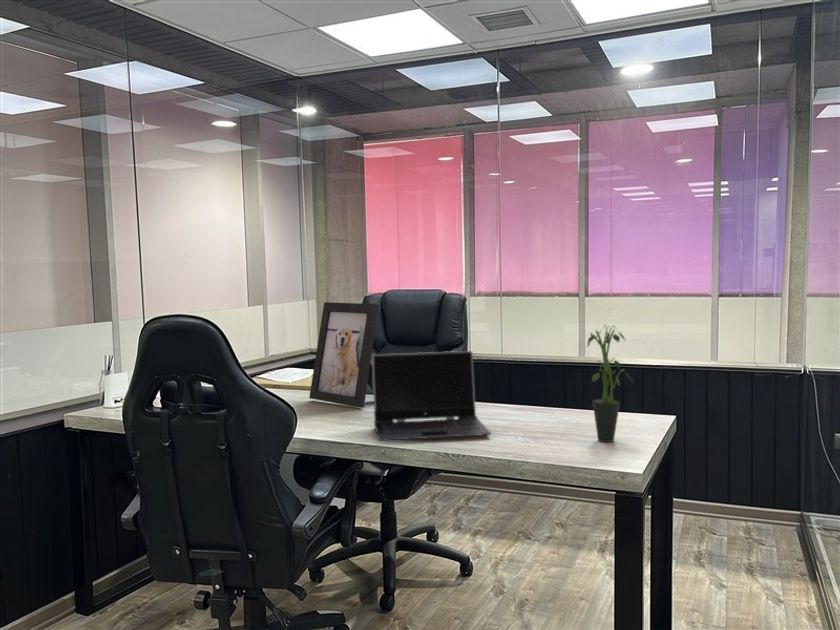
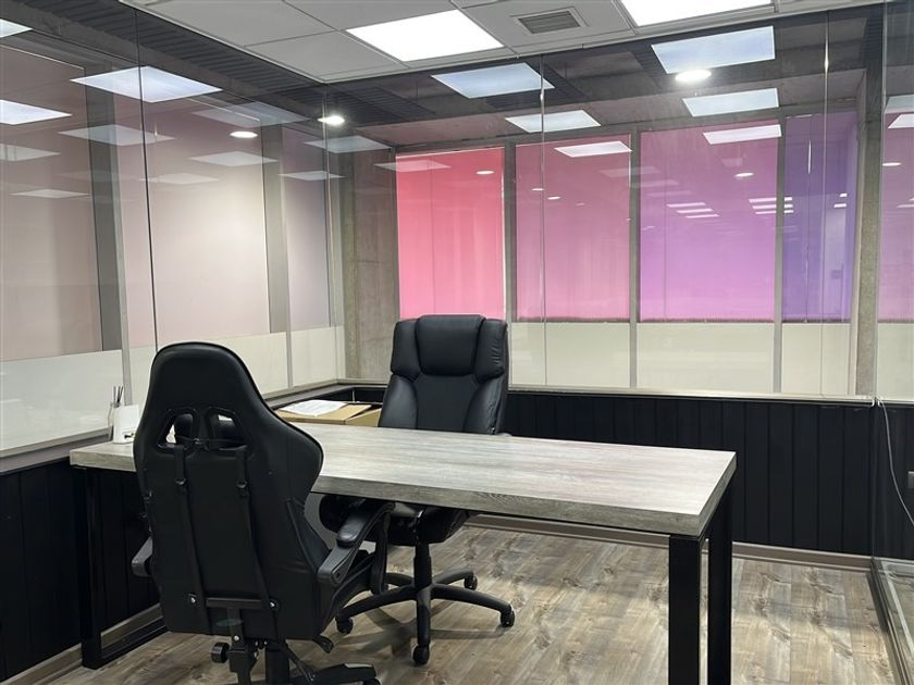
- potted plant [586,324,635,443]
- laptop computer [371,350,492,442]
- picture frame [308,301,380,409]
